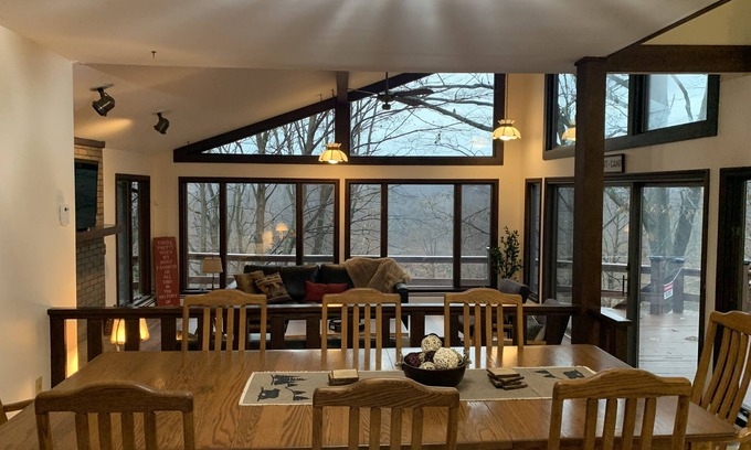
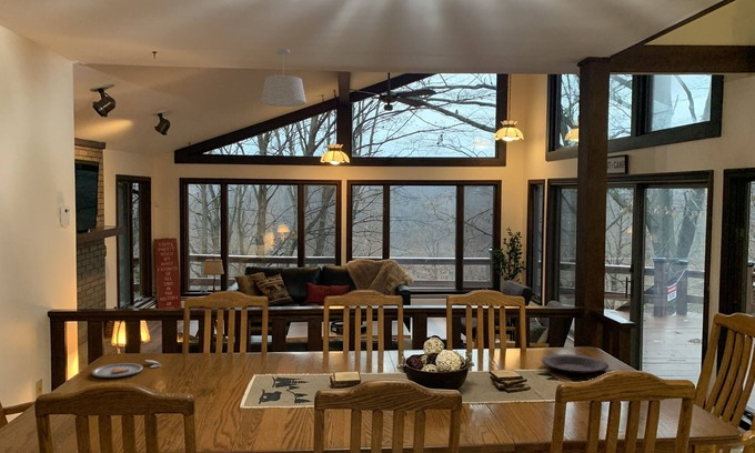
+ dinner plate [91,359,162,379]
+ pendant light [260,48,308,108]
+ plate [541,353,610,375]
